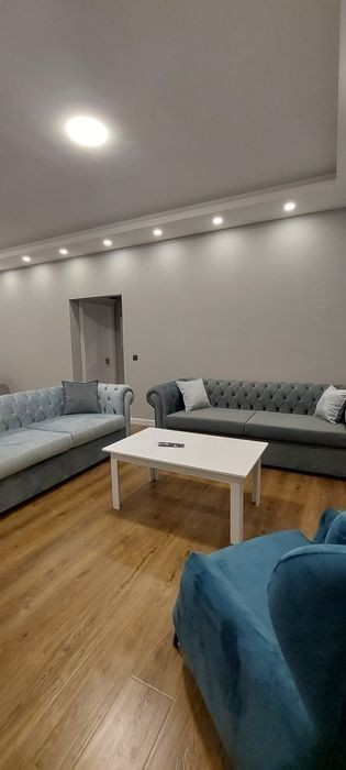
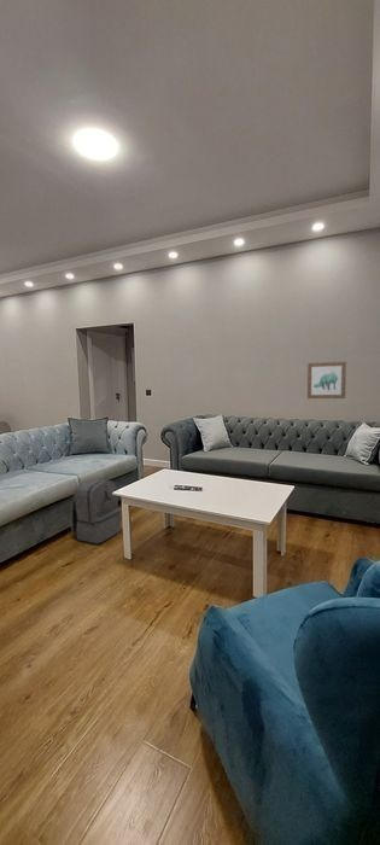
+ backpack [70,478,122,544]
+ wall art [306,361,347,400]
